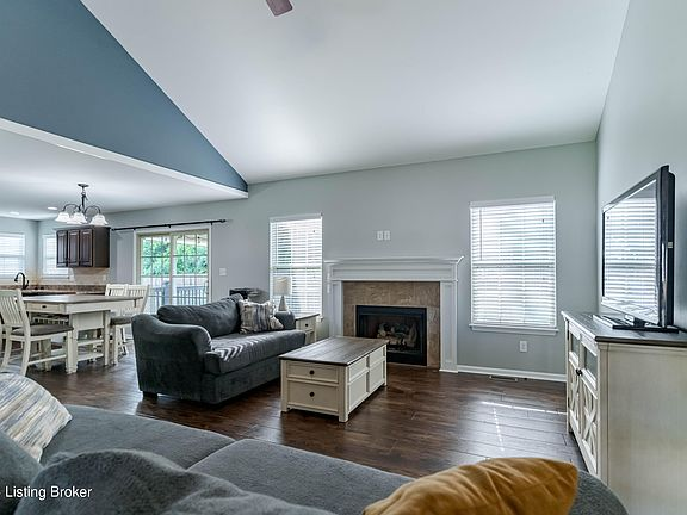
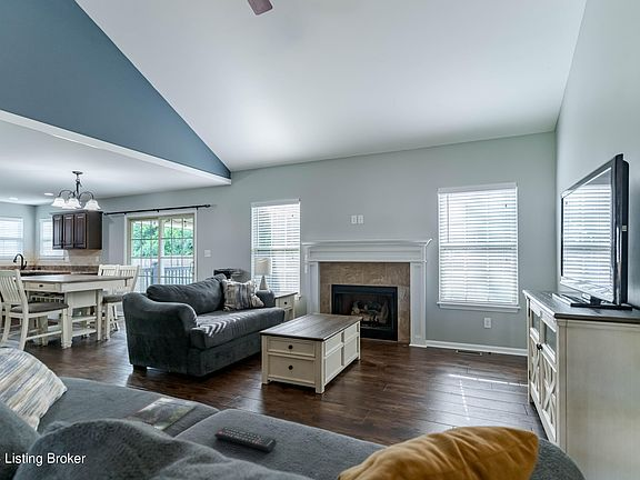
+ remote control [213,426,278,452]
+ magazine [126,397,199,432]
